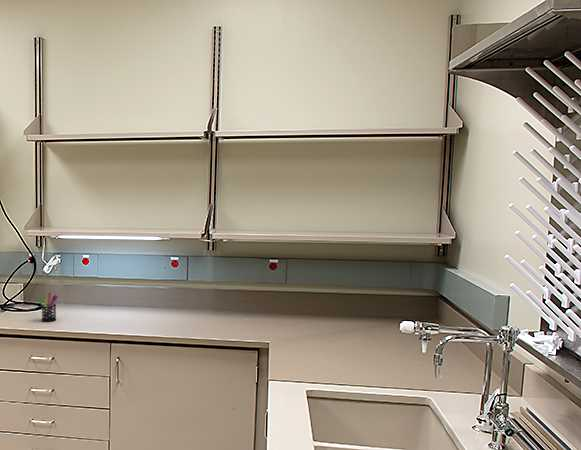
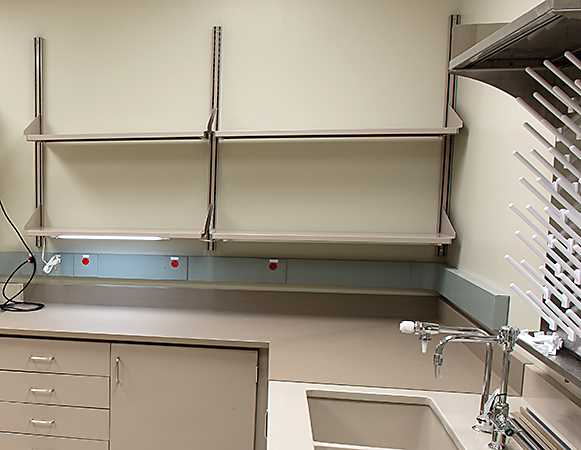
- pen holder [37,292,59,323]
